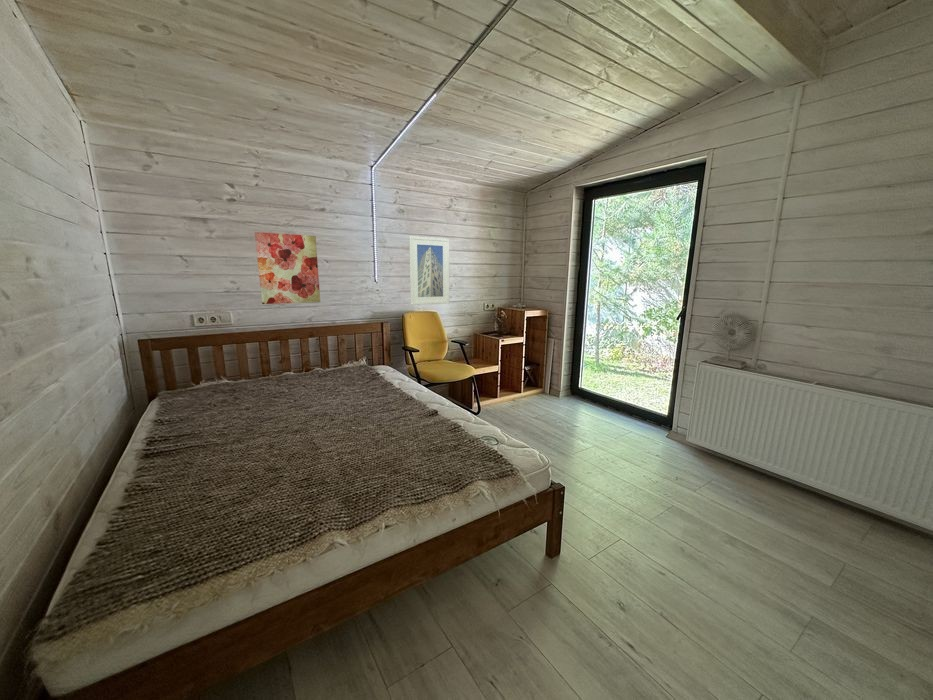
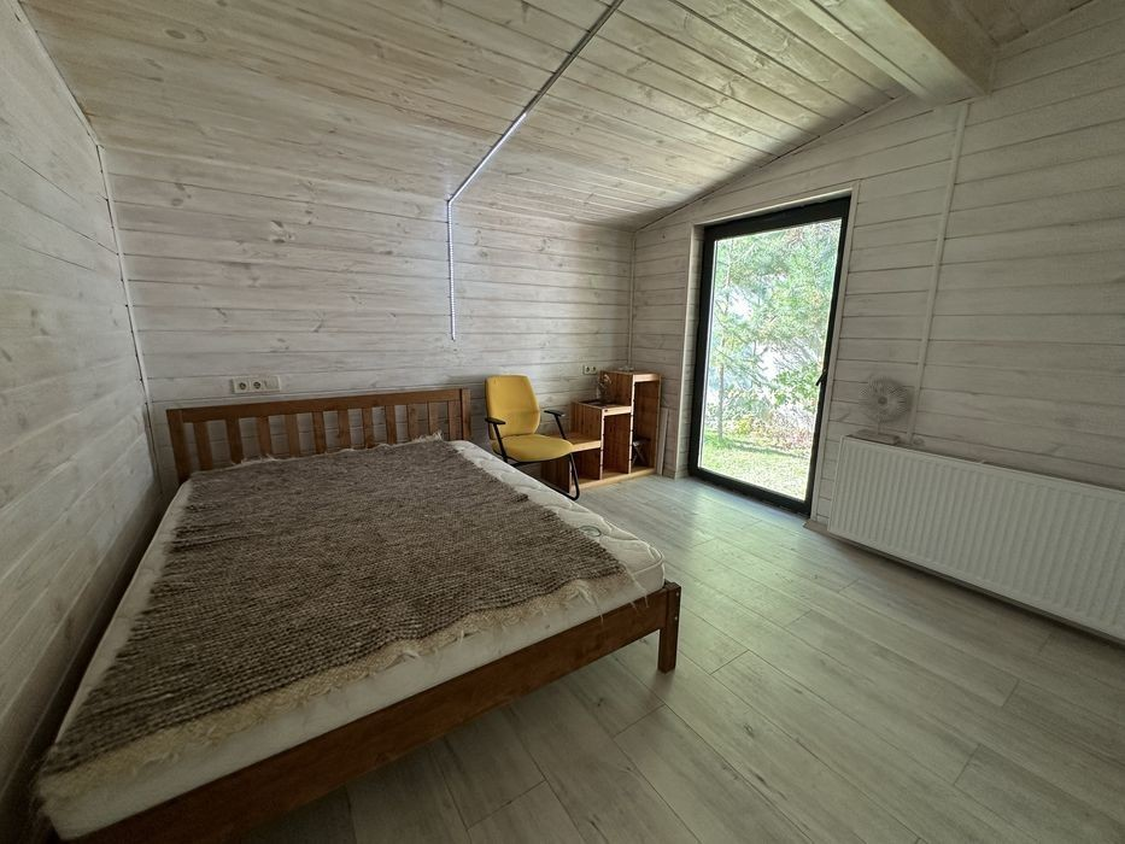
- wall art [254,231,321,305]
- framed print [408,235,450,306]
